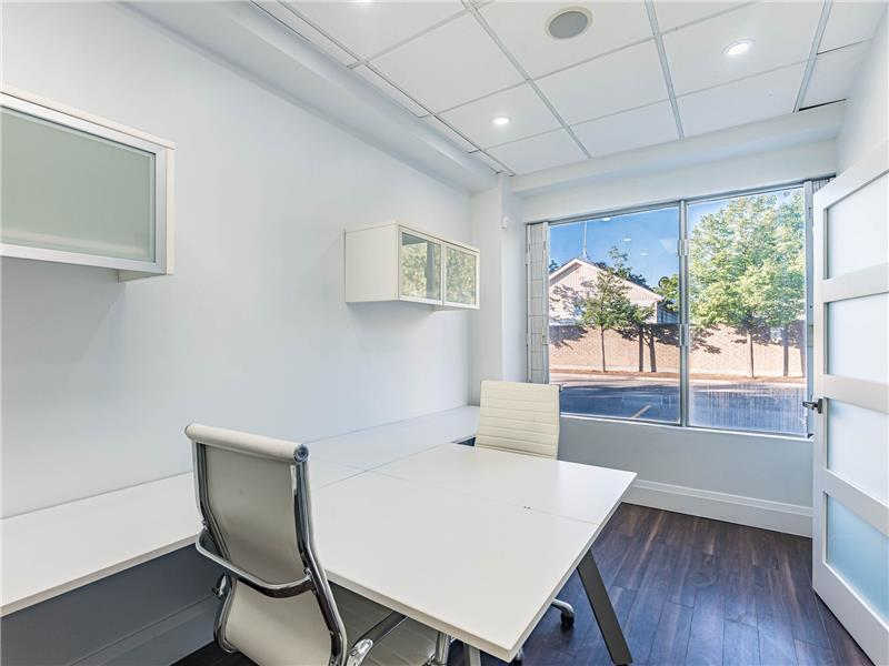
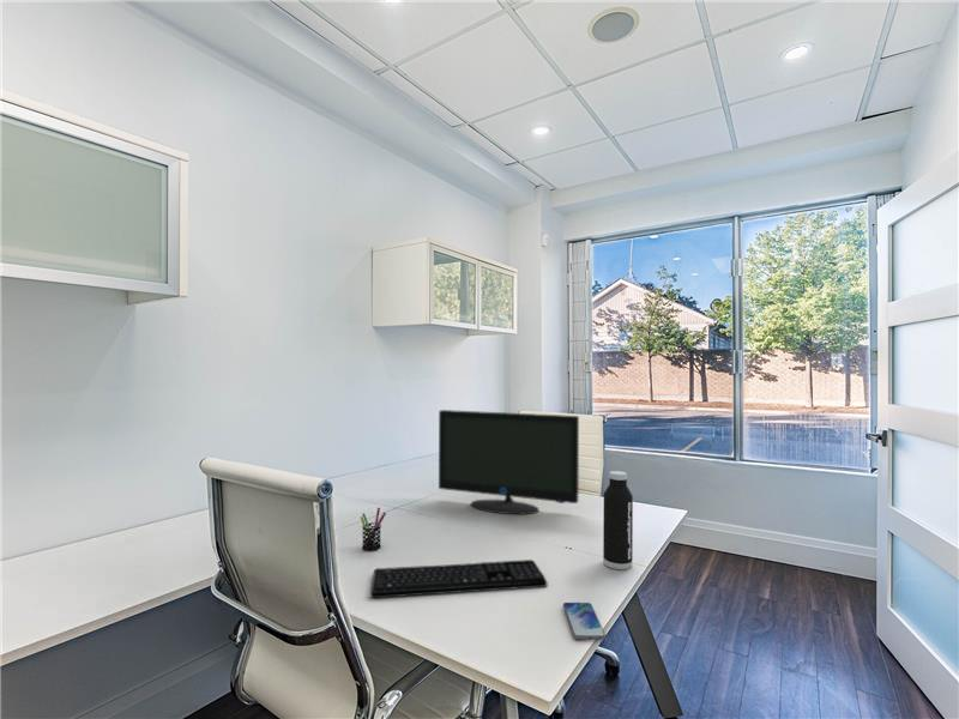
+ water bottle [602,470,634,570]
+ pen holder [360,507,387,552]
+ keyboard [369,558,548,599]
+ smartphone [562,602,607,641]
+ monitor [438,409,580,515]
